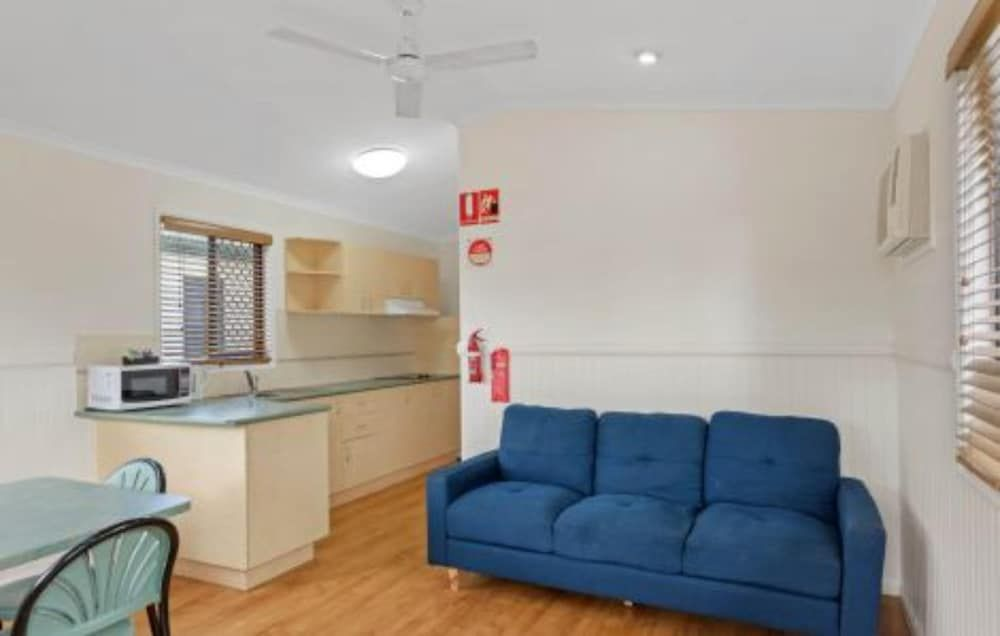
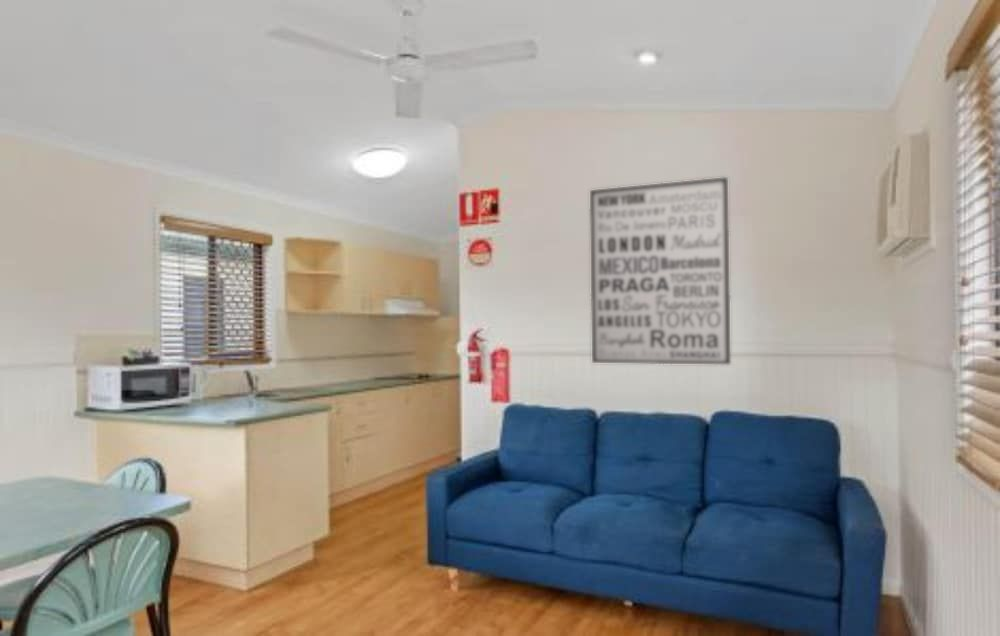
+ wall art [589,176,732,365]
